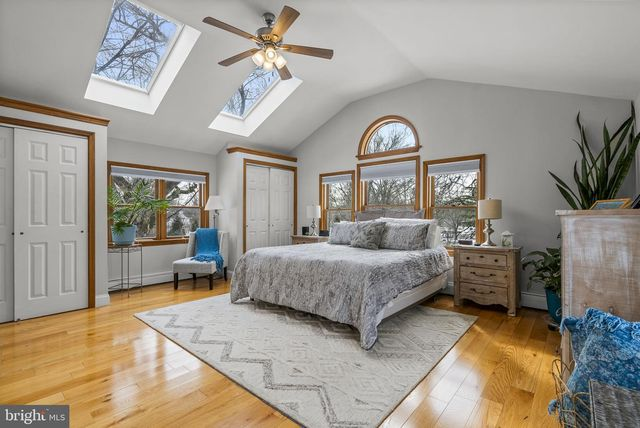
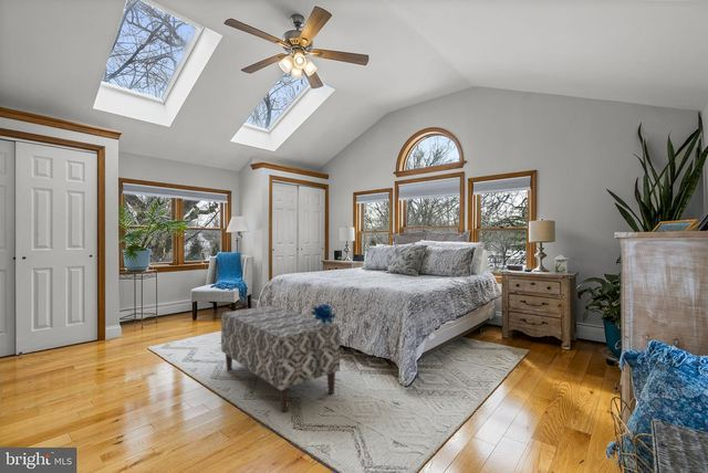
+ bench [220,304,341,412]
+ plush toy [310,303,336,324]
